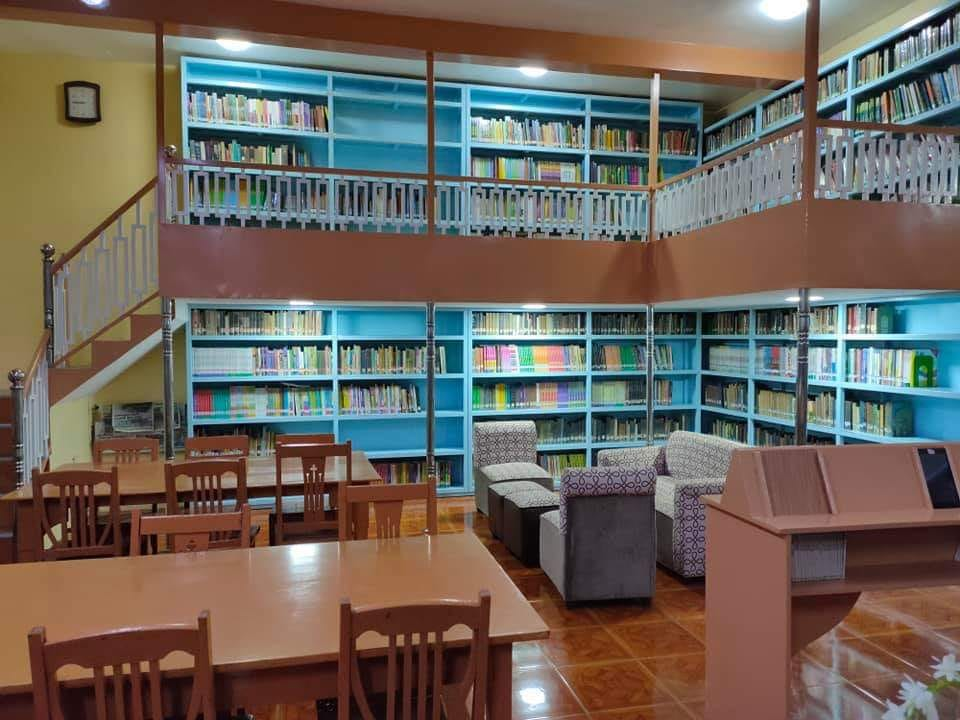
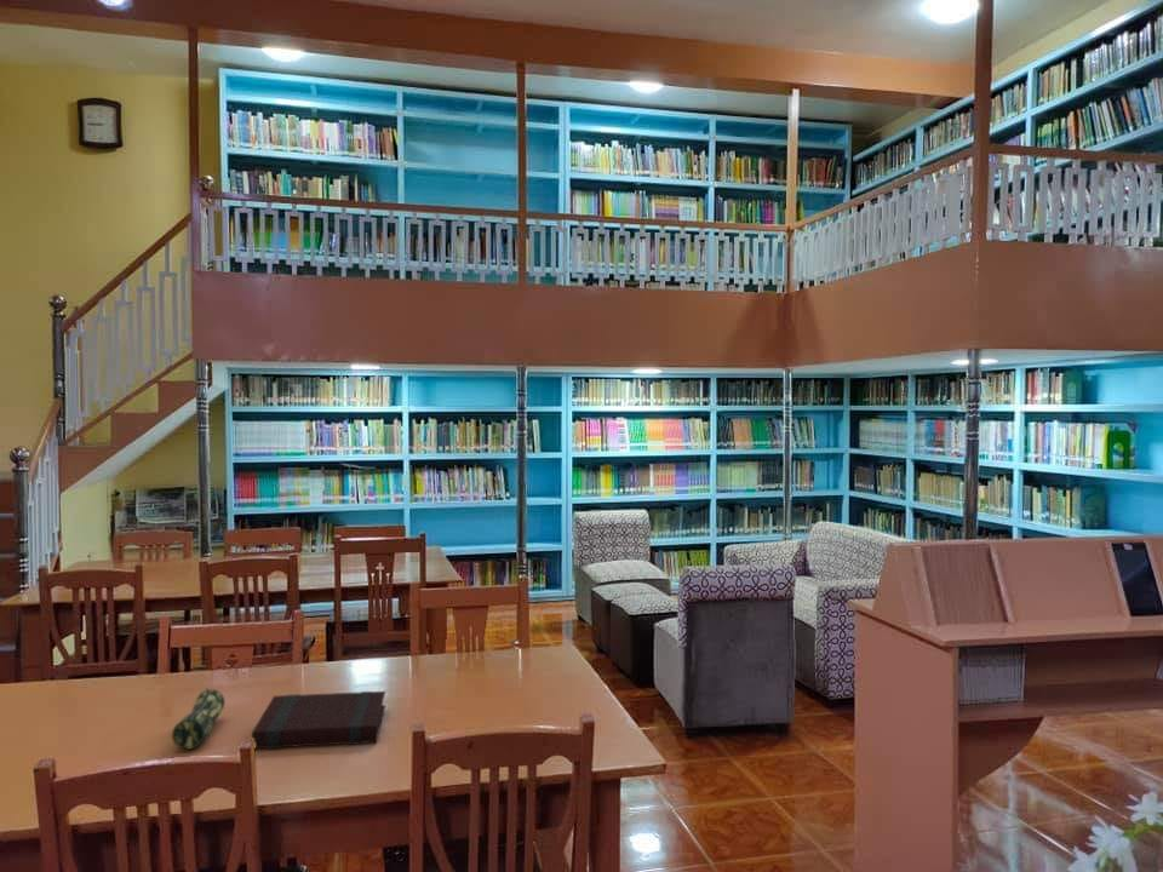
+ pencil case [171,687,227,751]
+ book [251,690,386,750]
